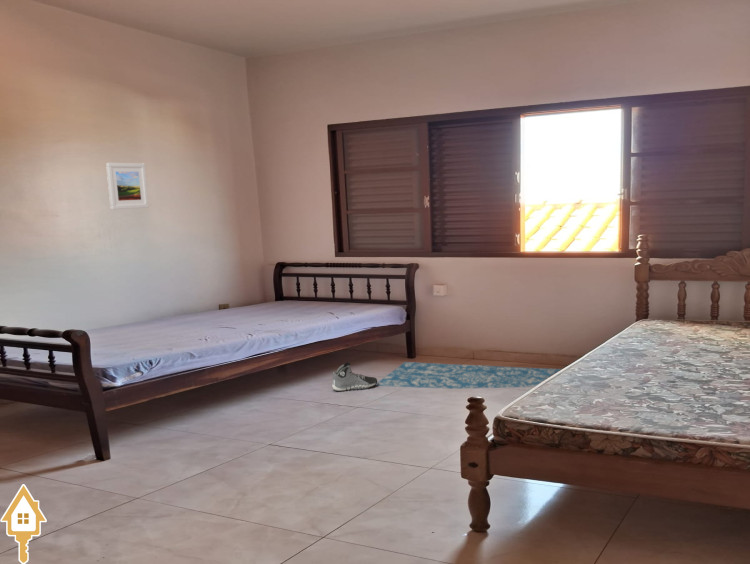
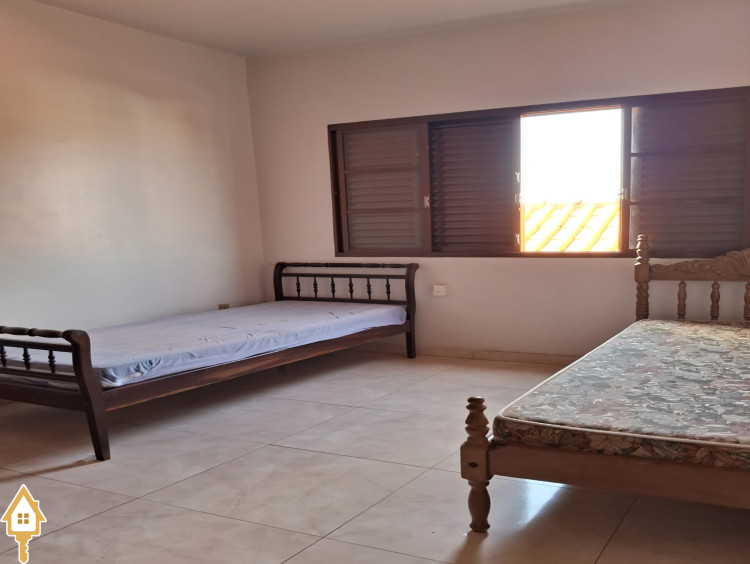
- rug [375,361,562,390]
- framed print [105,162,150,211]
- sneaker [331,361,378,393]
